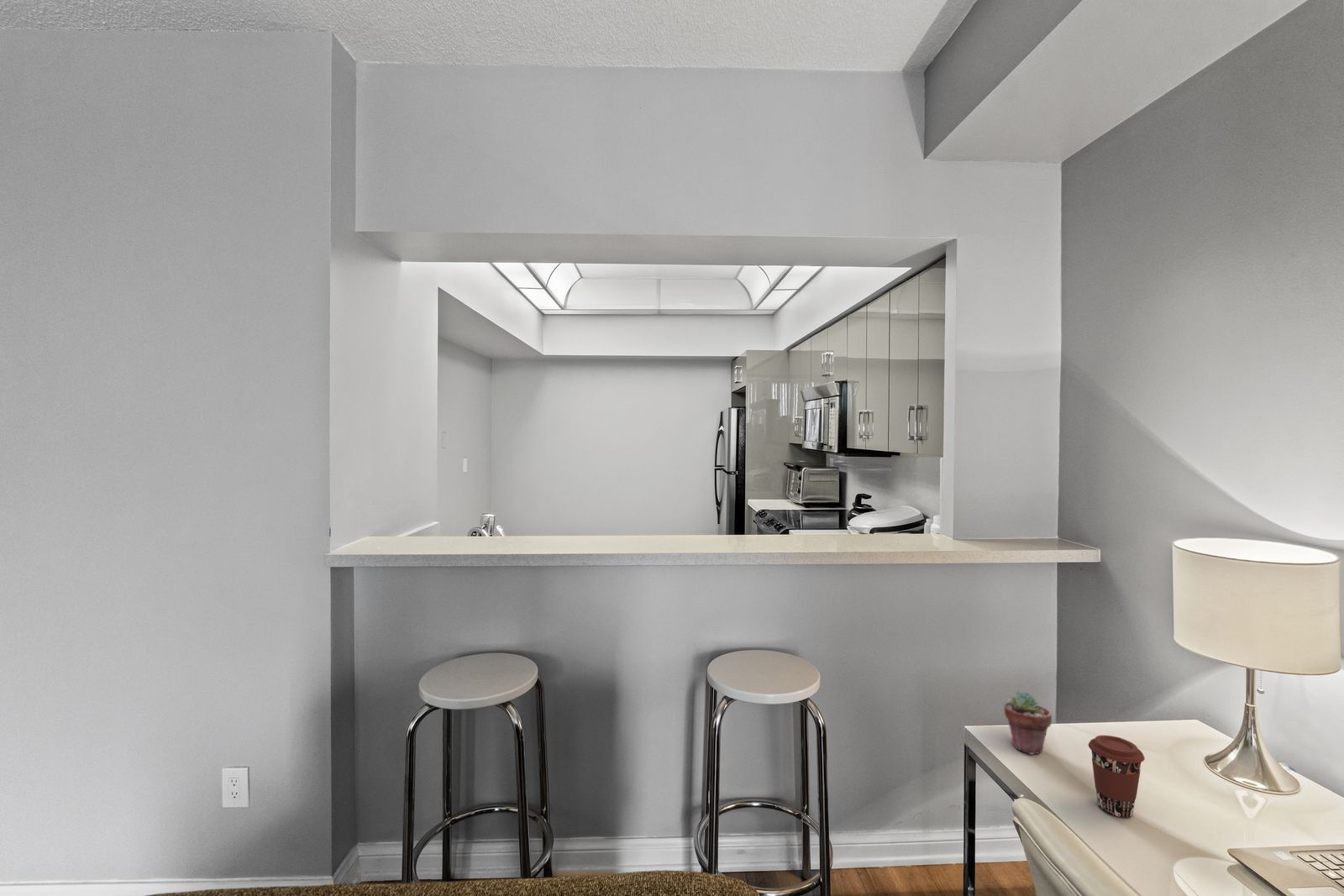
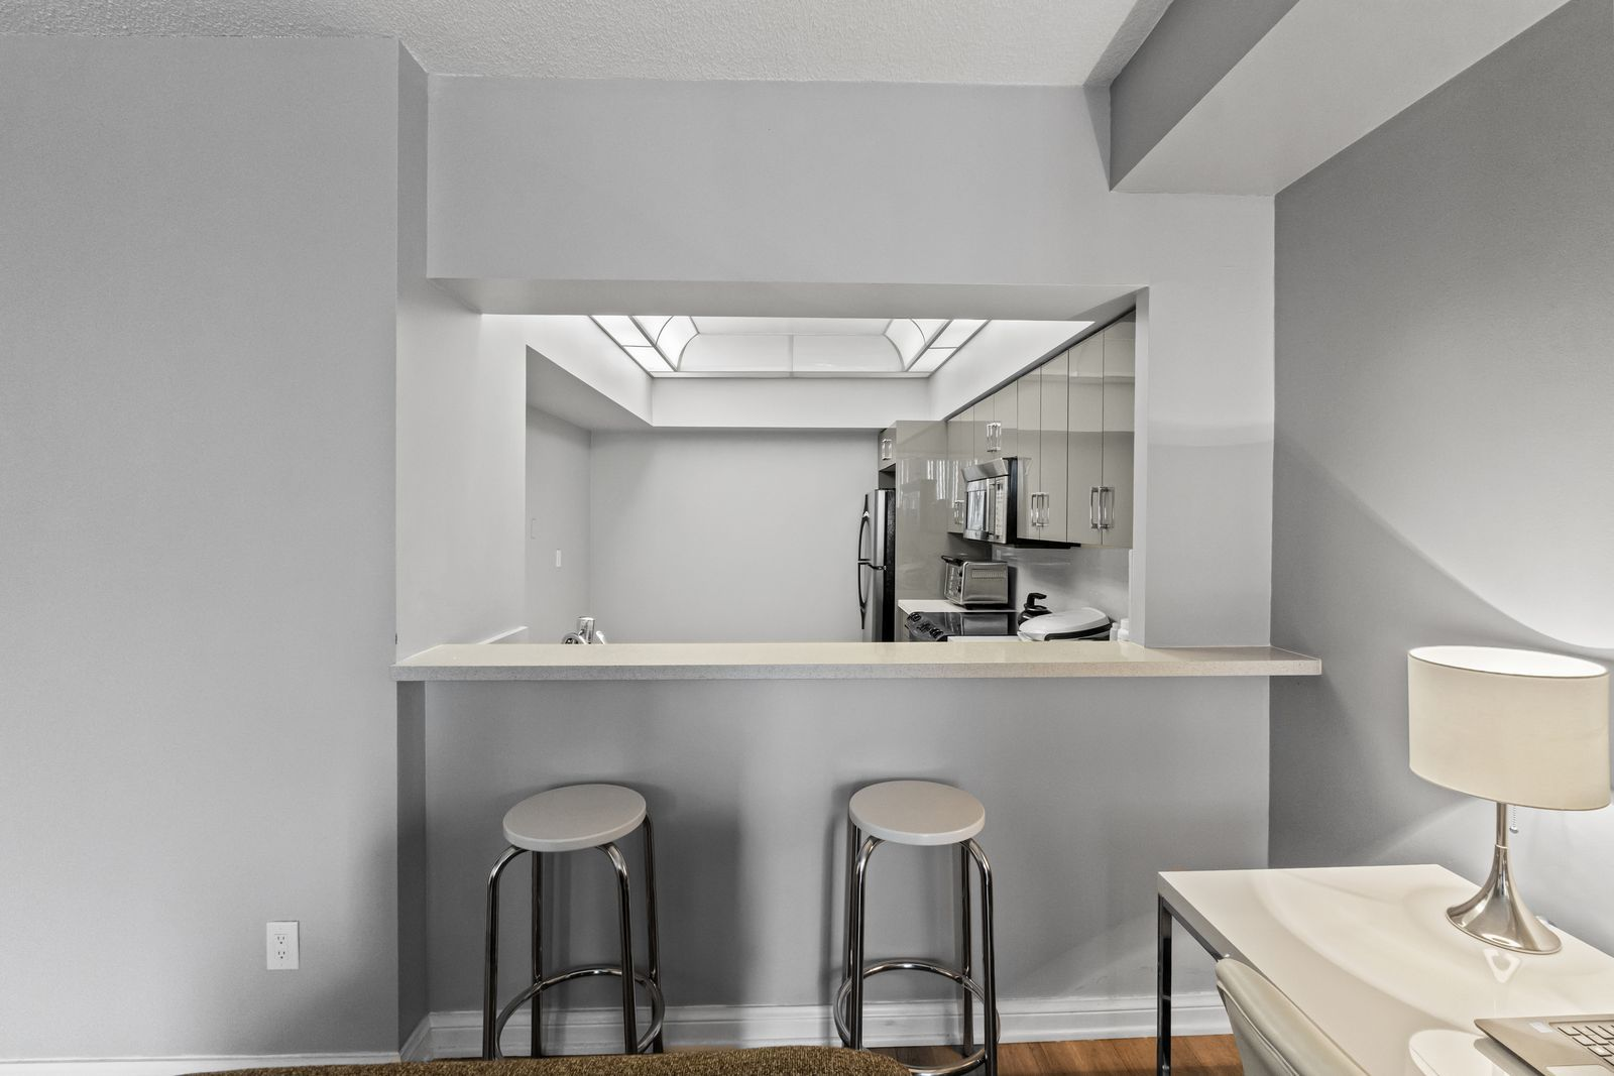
- coffee cup [1088,735,1146,818]
- potted succulent [1003,690,1053,756]
